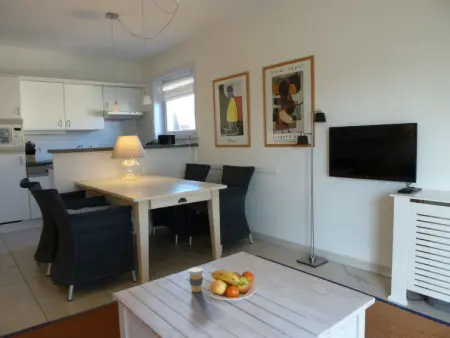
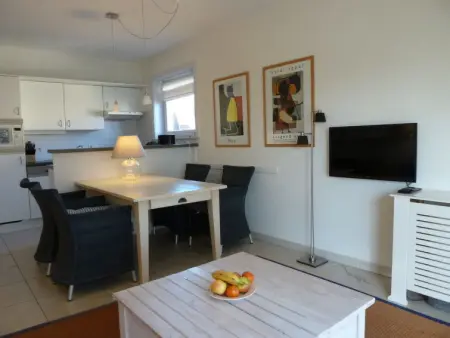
- coffee cup [187,266,205,293]
